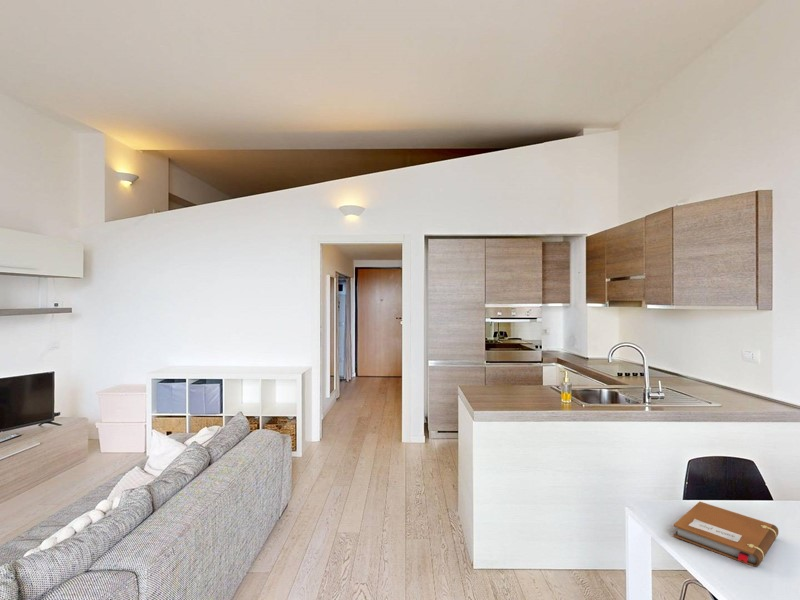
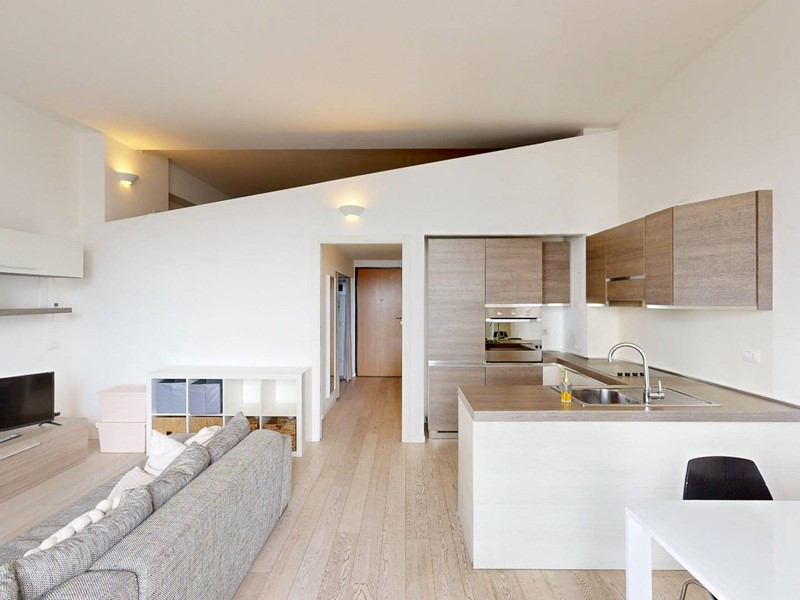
- notebook [673,501,779,568]
